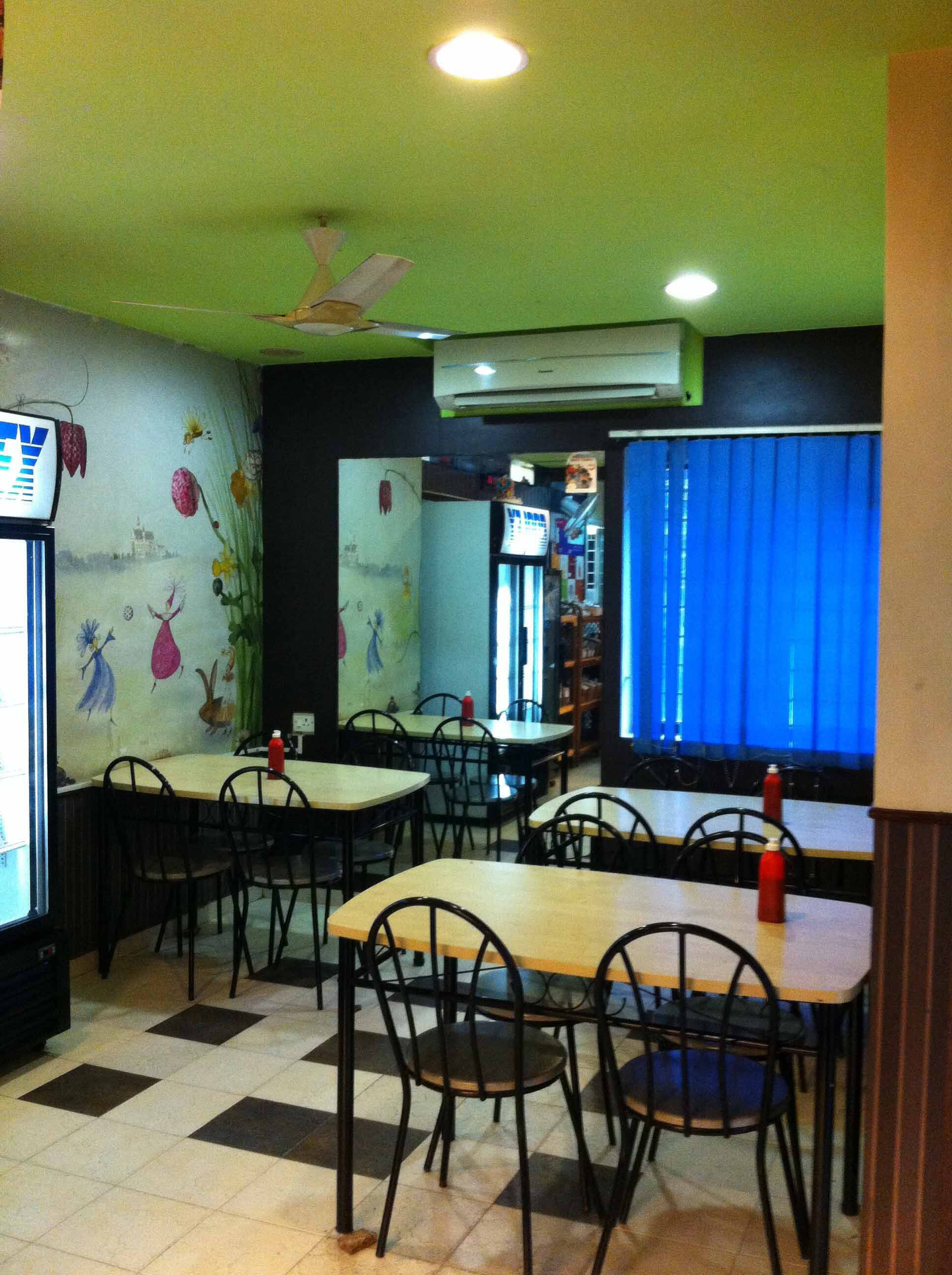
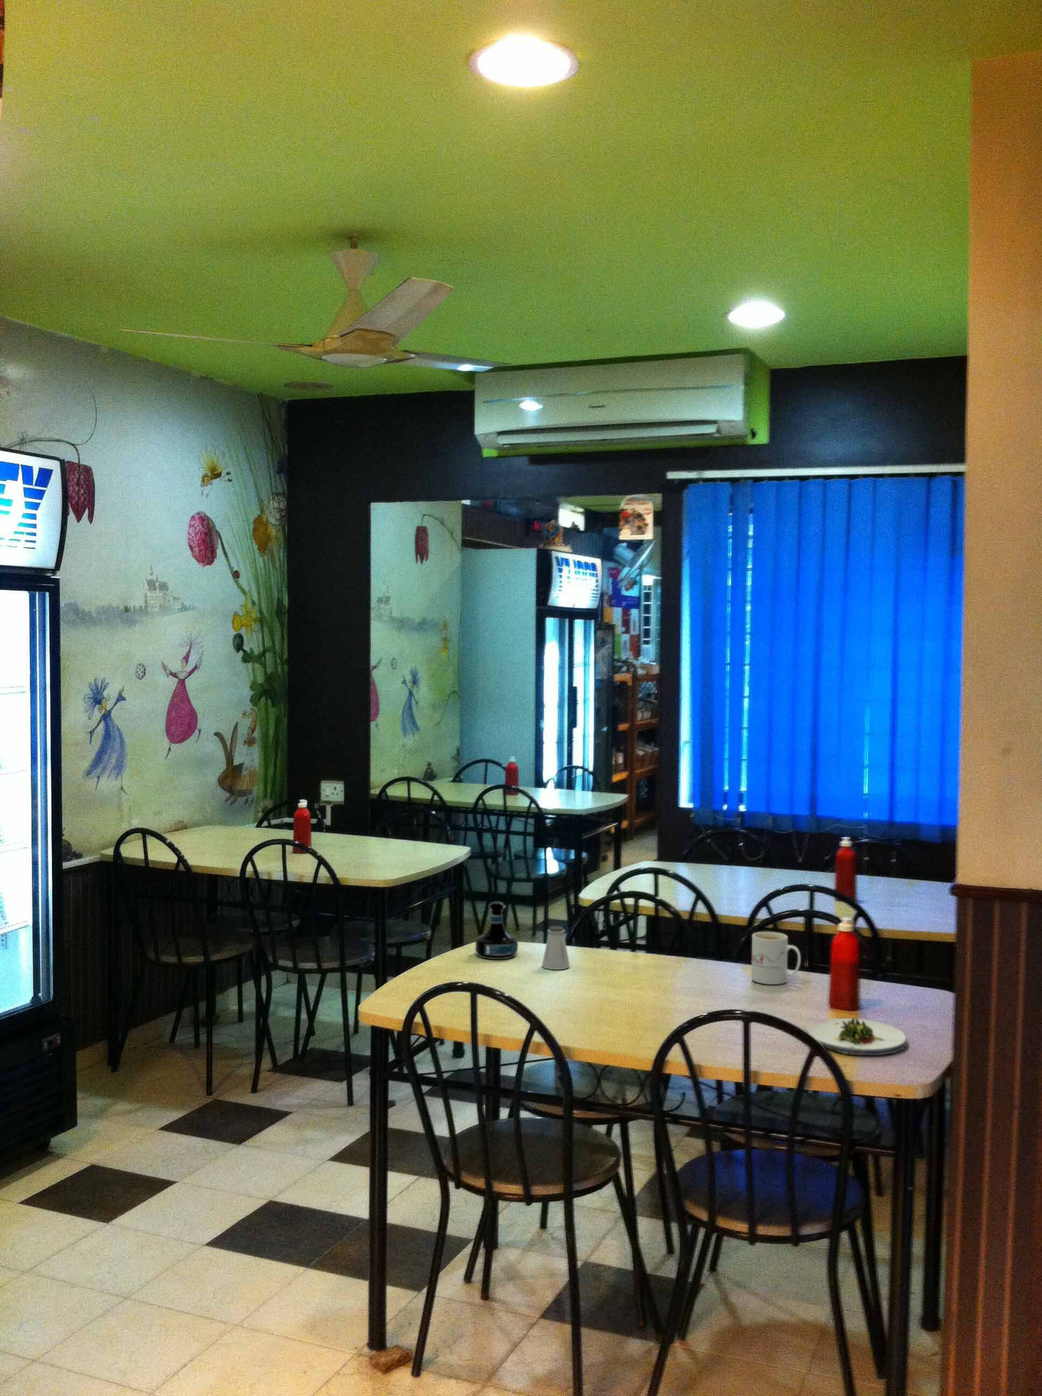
+ salad plate [807,1017,907,1057]
+ mug [751,931,801,985]
+ saltshaker [542,925,570,970]
+ tequila bottle [475,901,519,960]
